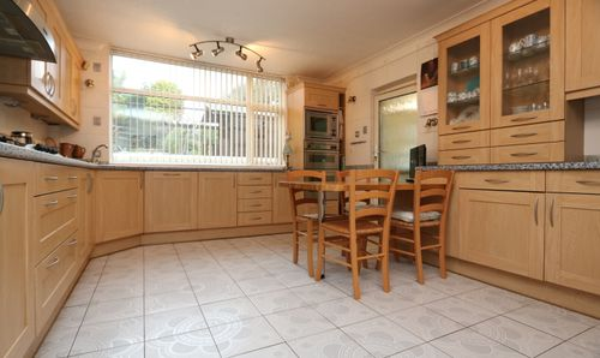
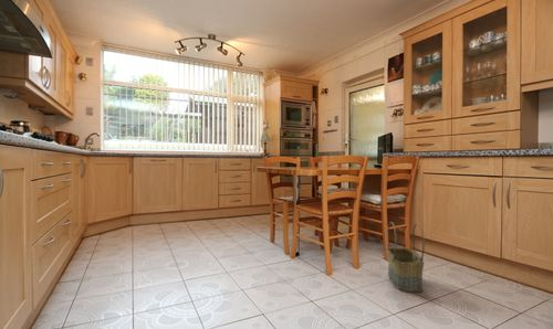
+ basket [386,221,426,294]
